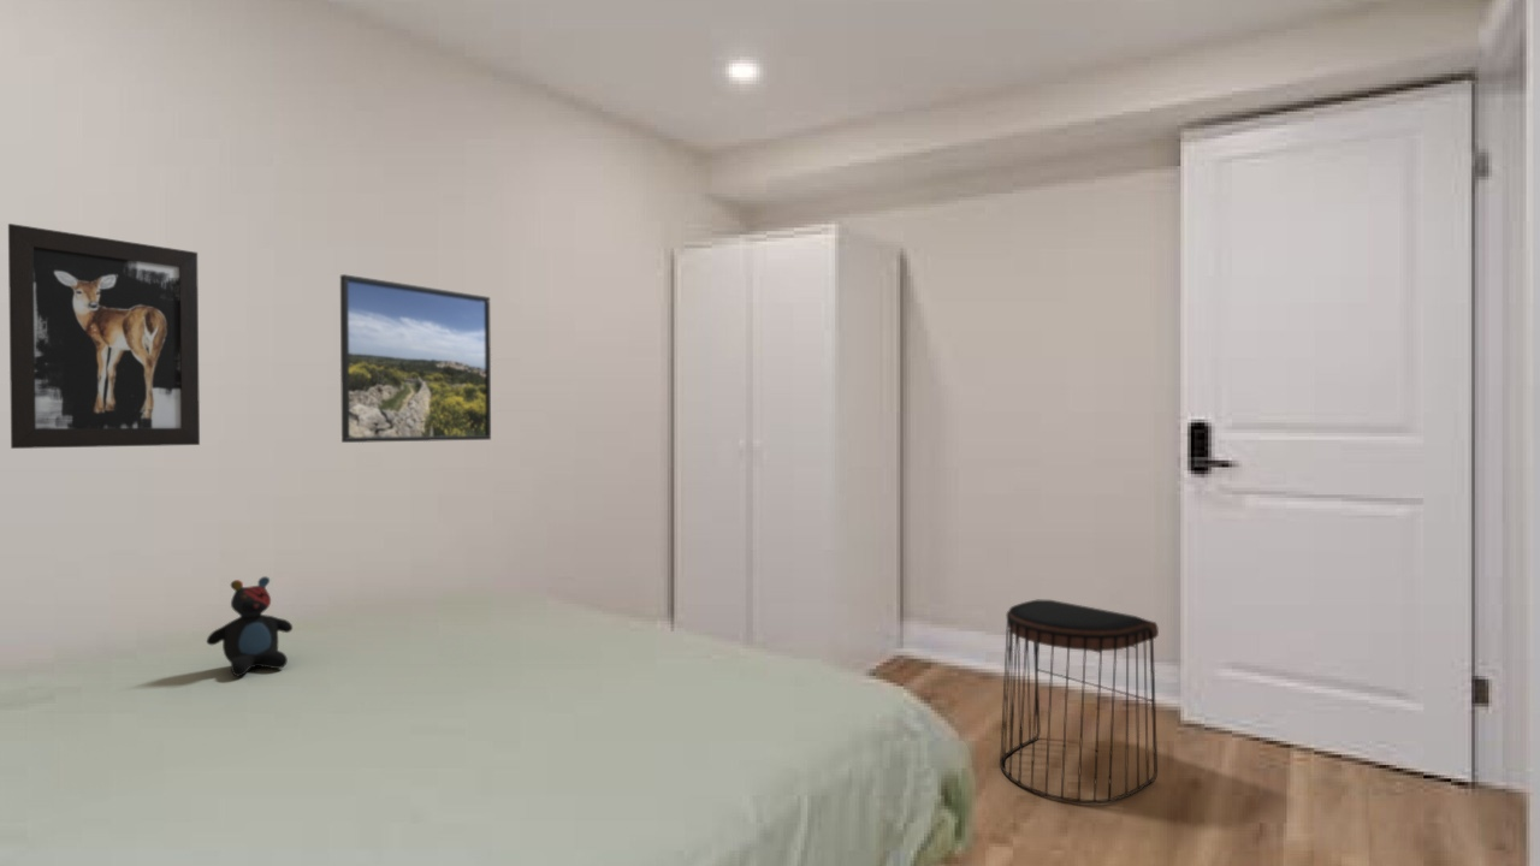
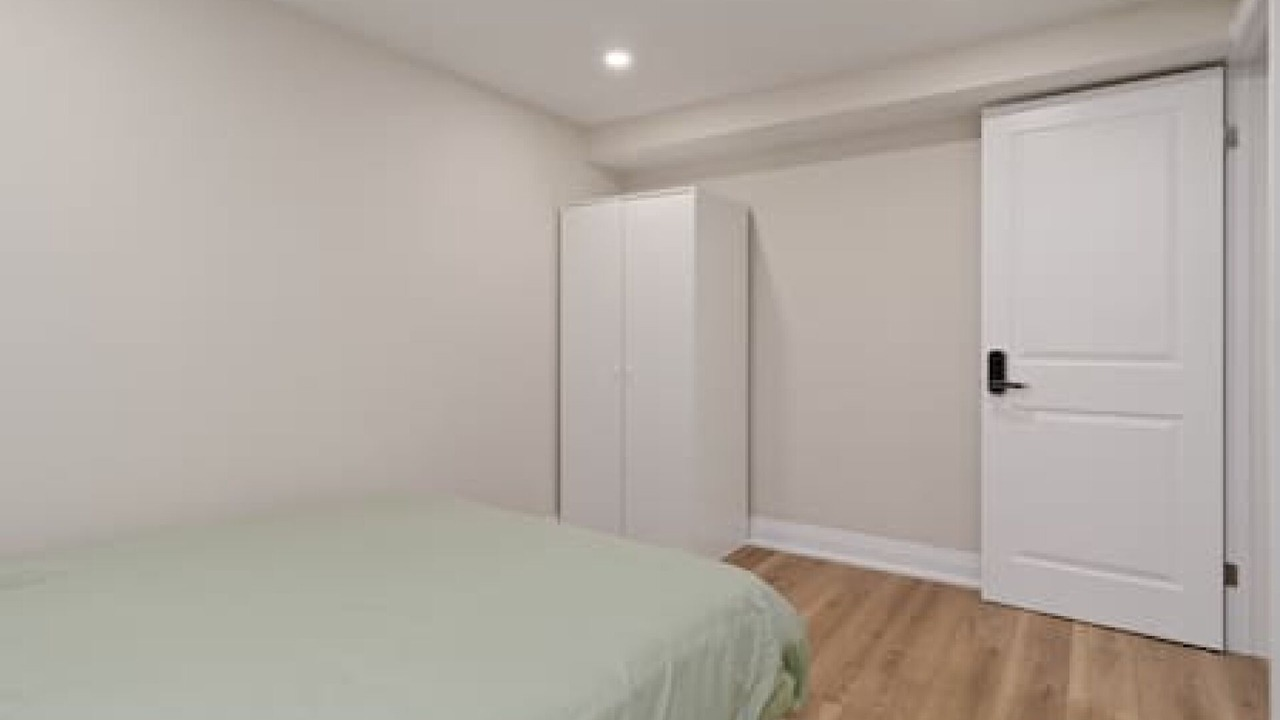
- teddy bear [206,575,294,677]
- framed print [339,273,492,444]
- stool [999,599,1160,805]
- wall art [7,223,201,450]
